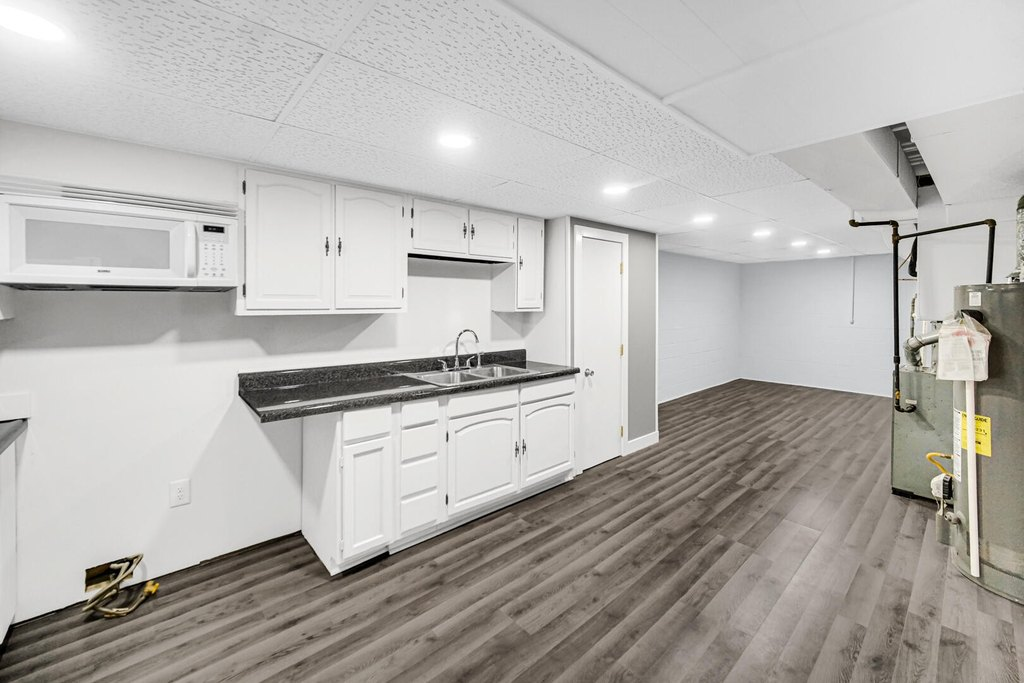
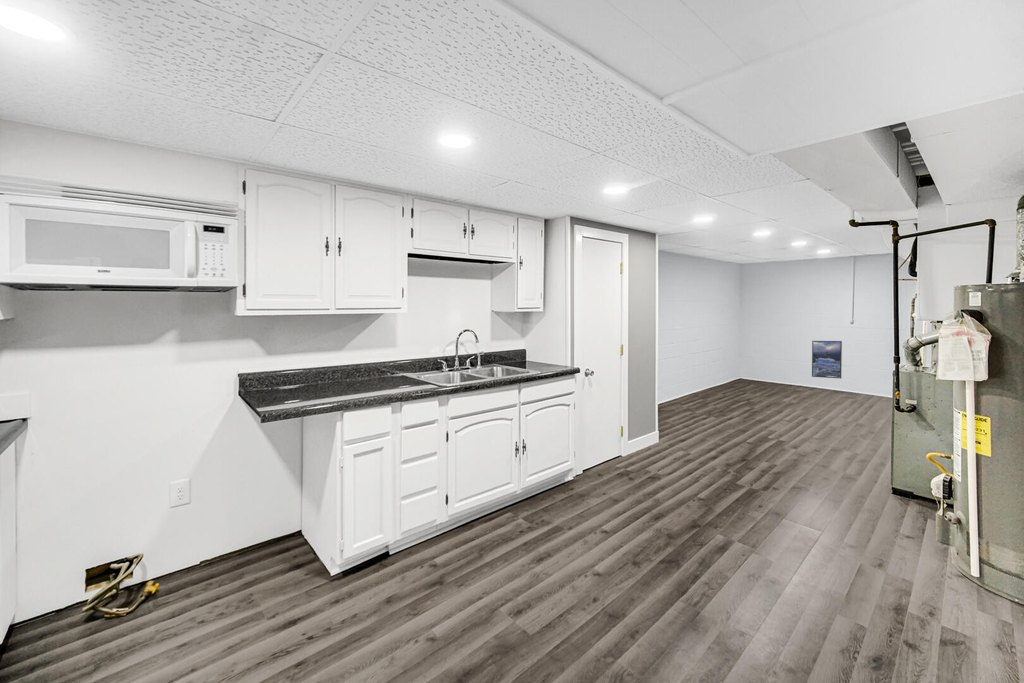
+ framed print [811,340,843,380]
